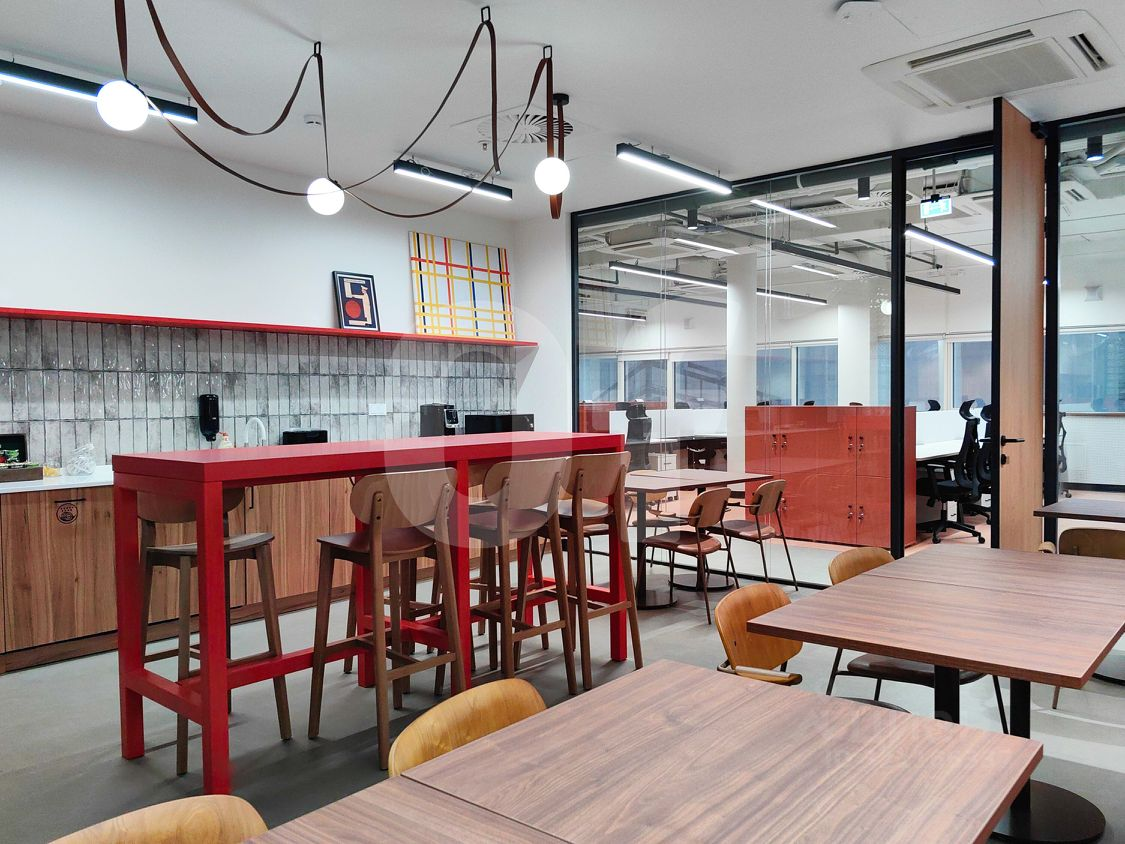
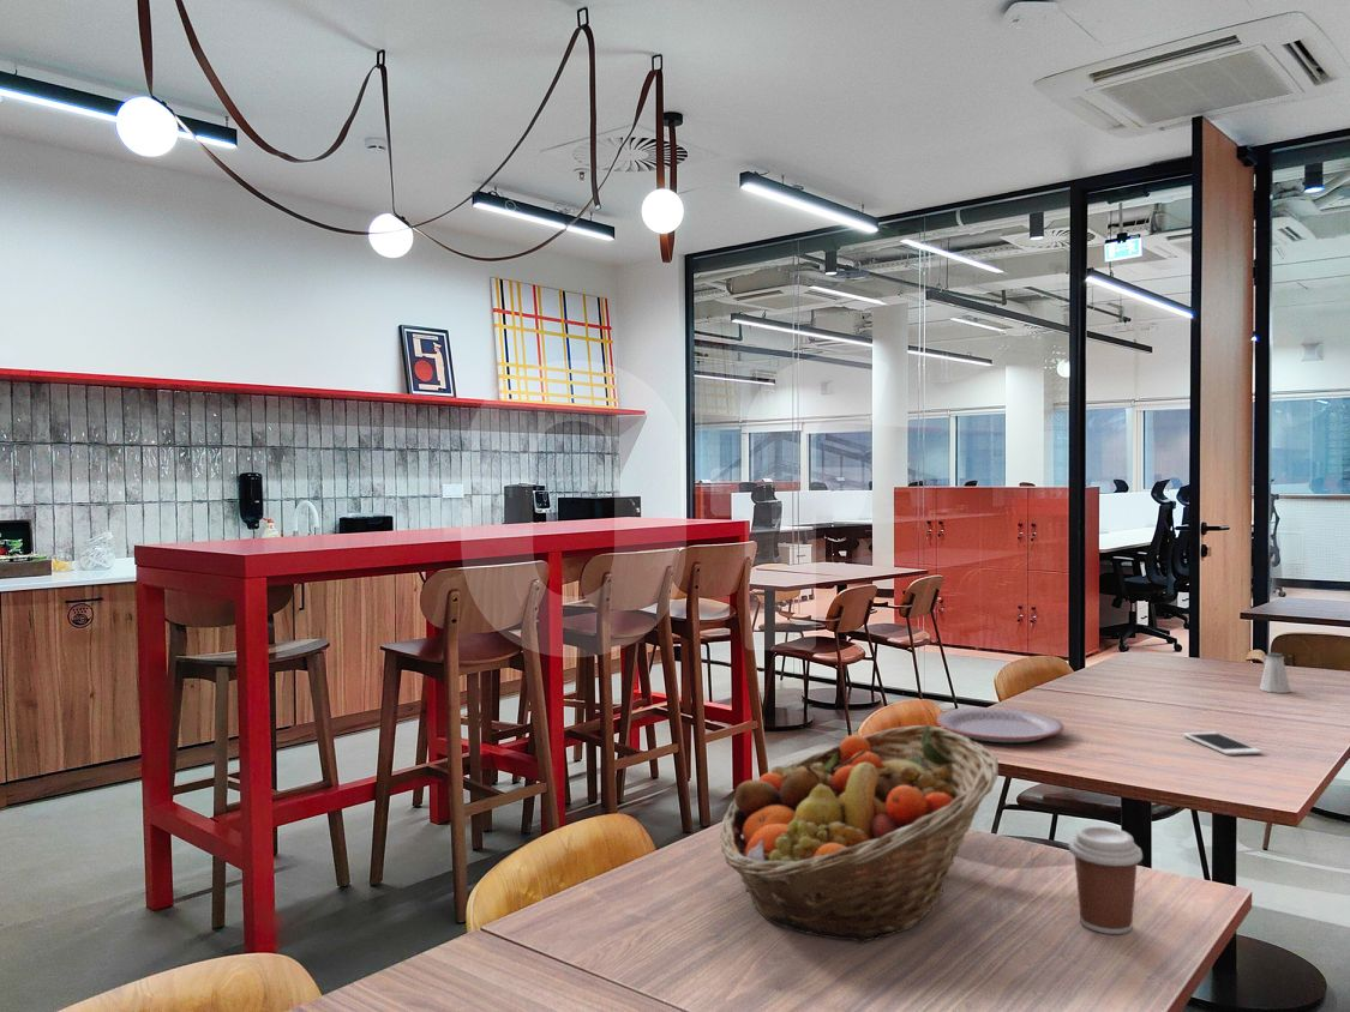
+ coffee cup [1068,825,1144,935]
+ fruit basket [719,724,1000,945]
+ plate [935,706,1066,743]
+ saltshaker [1259,652,1291,694]
+ cell phone [1182,731,1264,757]
